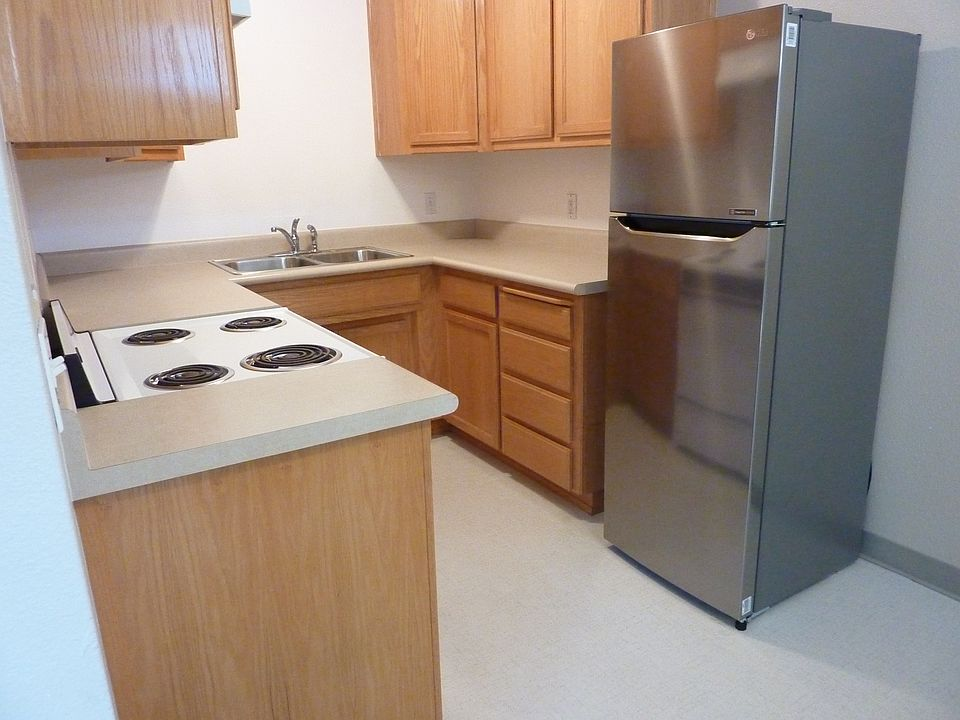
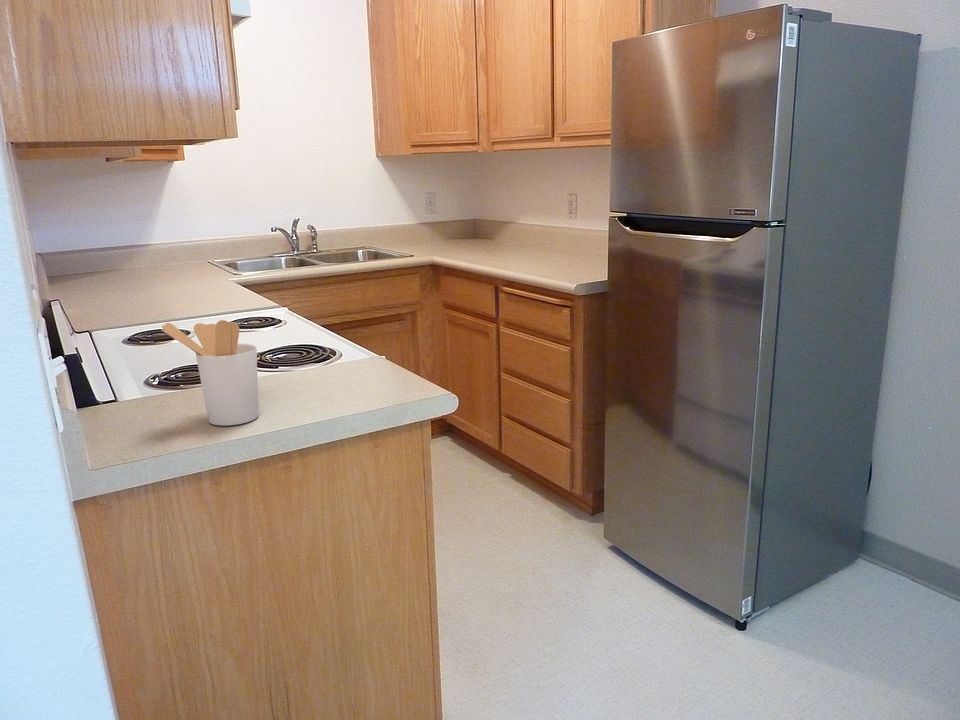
+ utensil holder [160,319,260,427]
